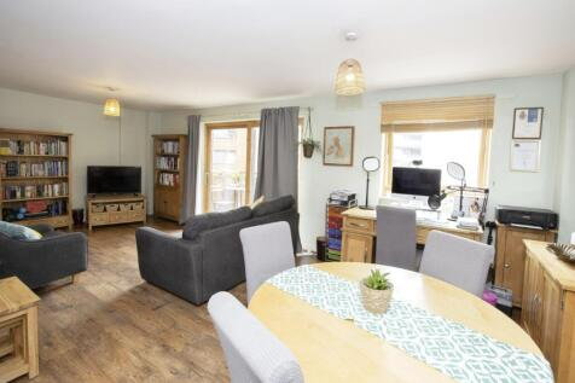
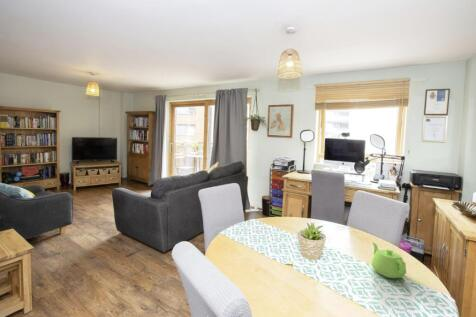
+ teapot [370,241,407,279]
